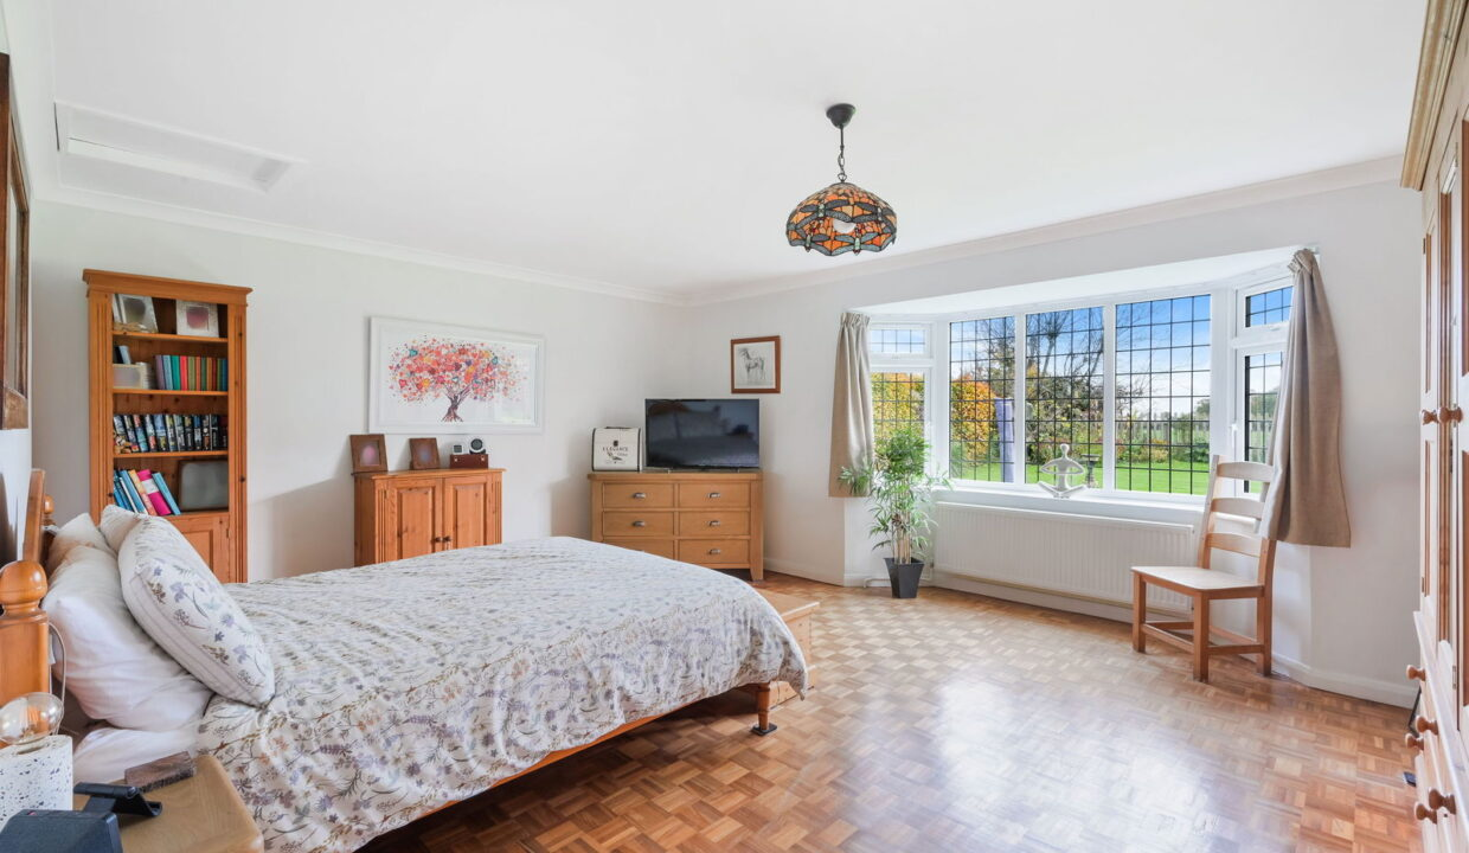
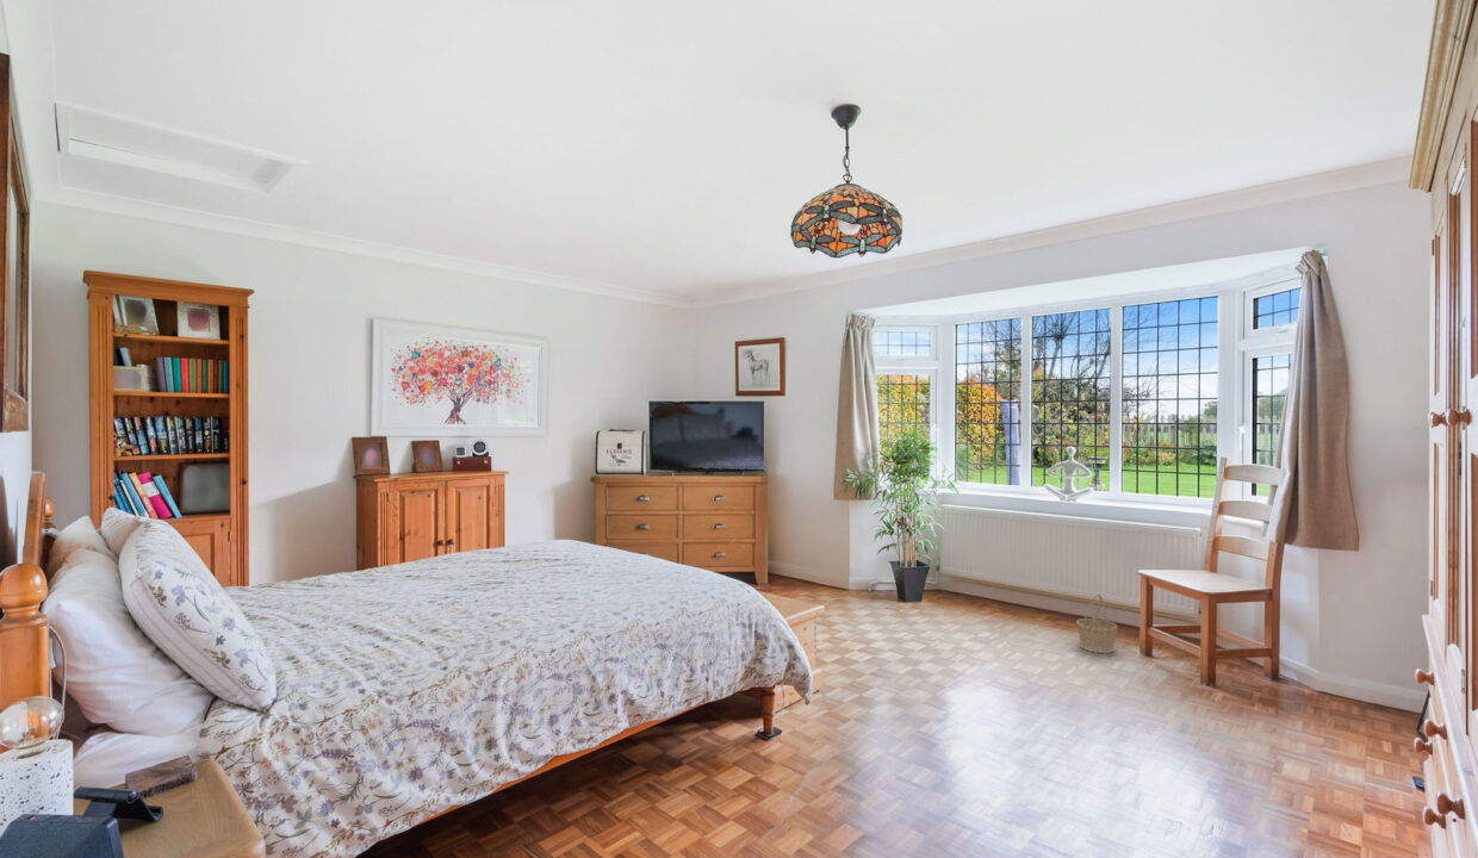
+ basket [1075,592,1119,654]
